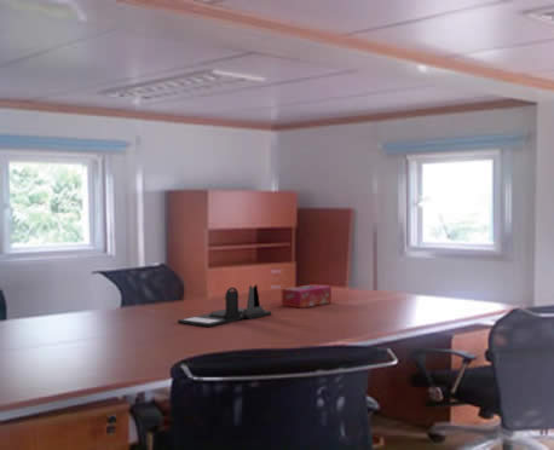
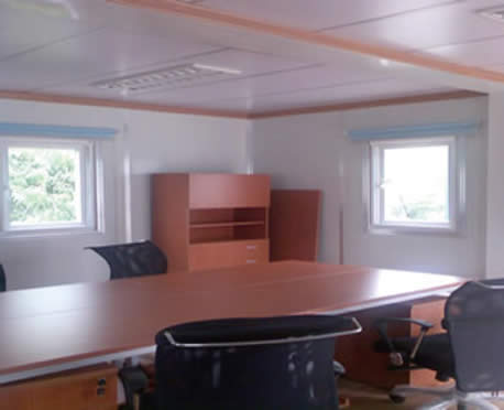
- desk organizer [177,284,272,328]
- tissue box [281,283,333,308]
